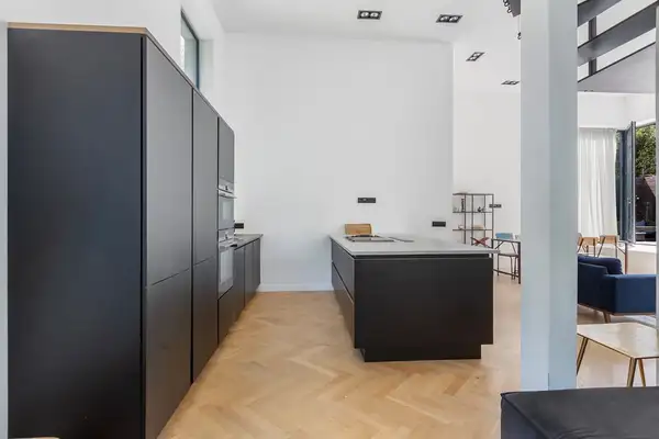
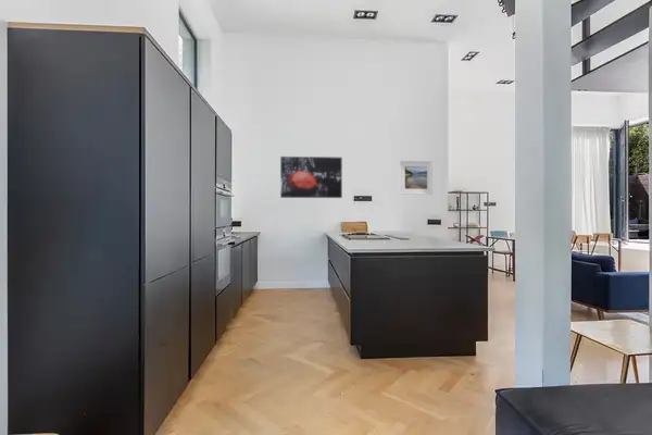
+ wall art [279,156,343,199]
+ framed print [399,160,434,196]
